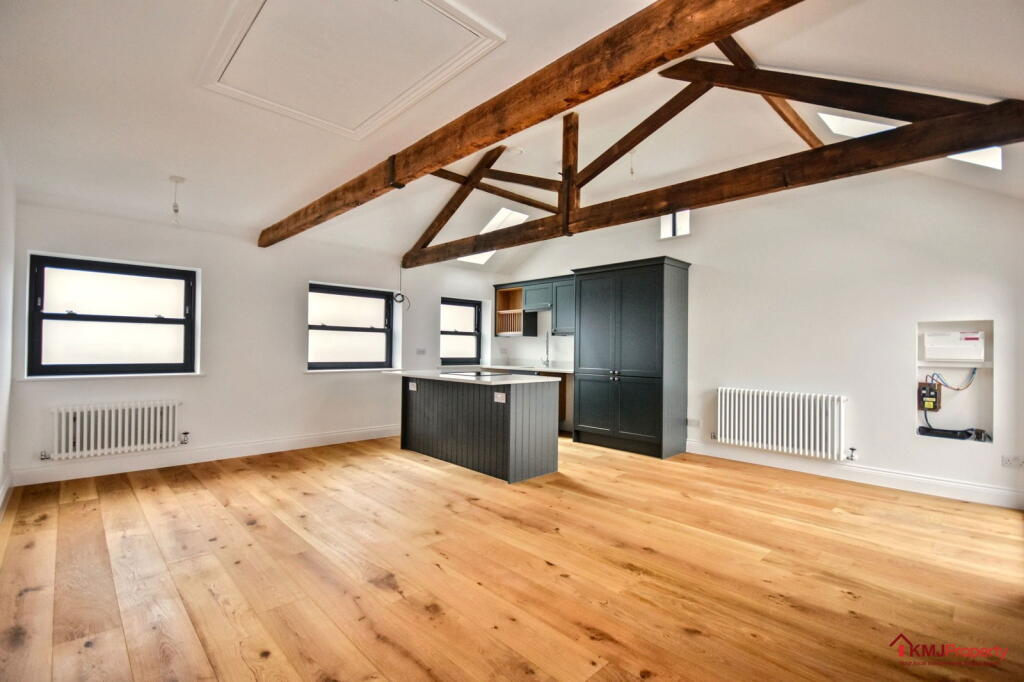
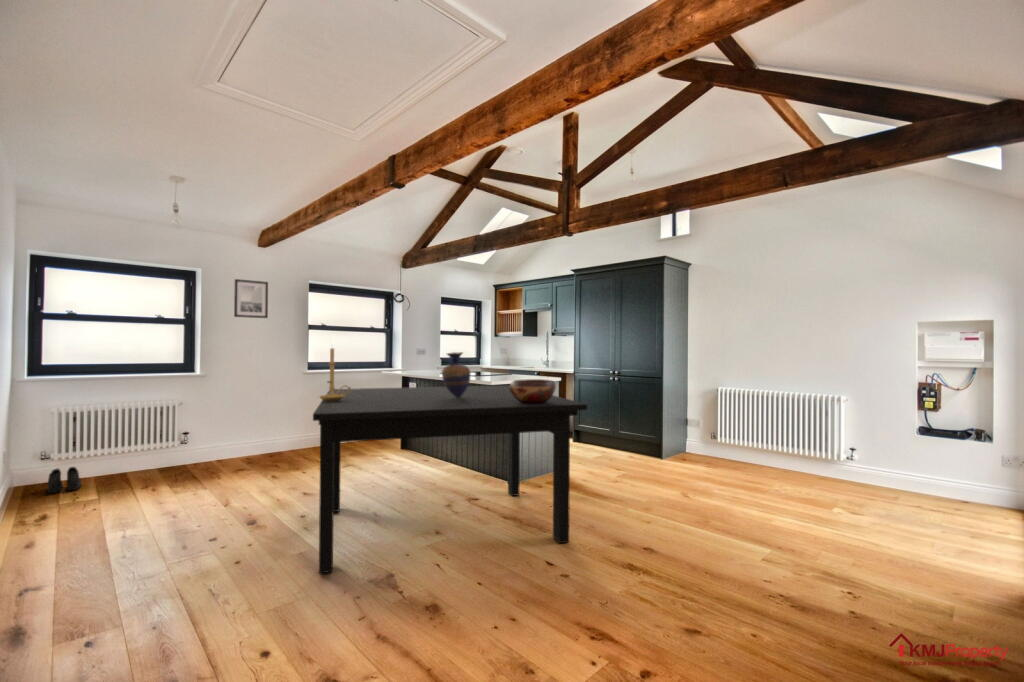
+ vase [441,351,472,398]
+ boots [47,466,82,494]
+ dining table [312,384,588,575]
+ wall art [233,278,269,319]
+ candle holder [318,343,352,401]
+ decorative bowl [509,378,557,404]
